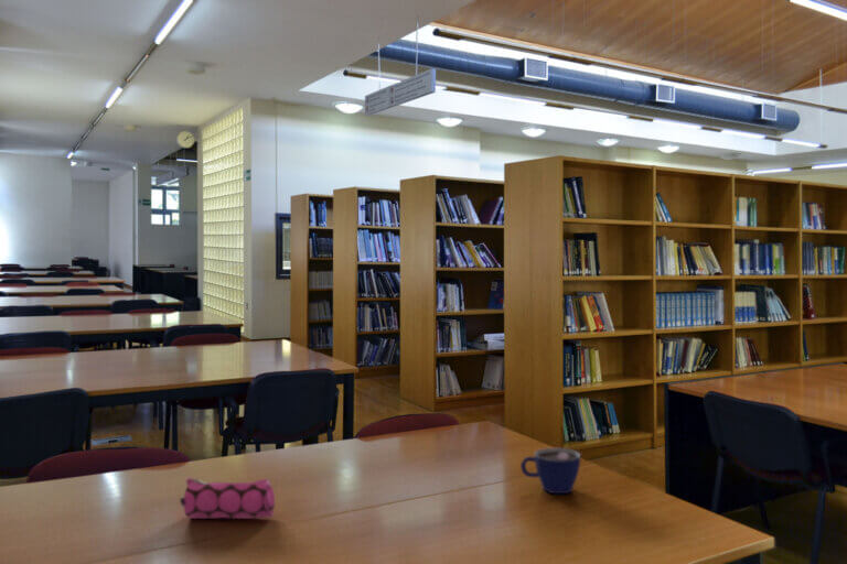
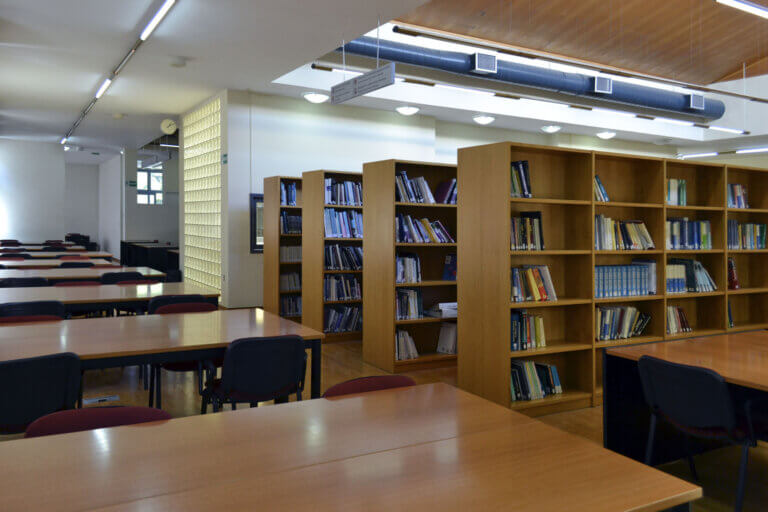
- pencil case [179,476,276,520]
- cup [519,446,582,496]
